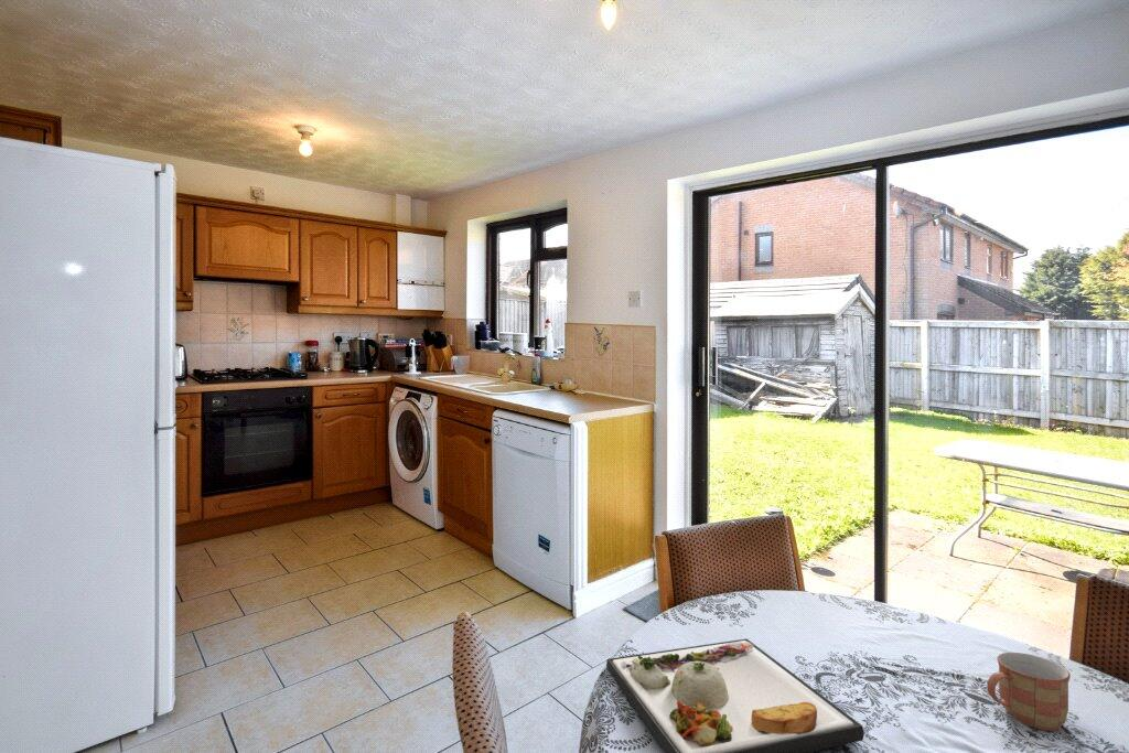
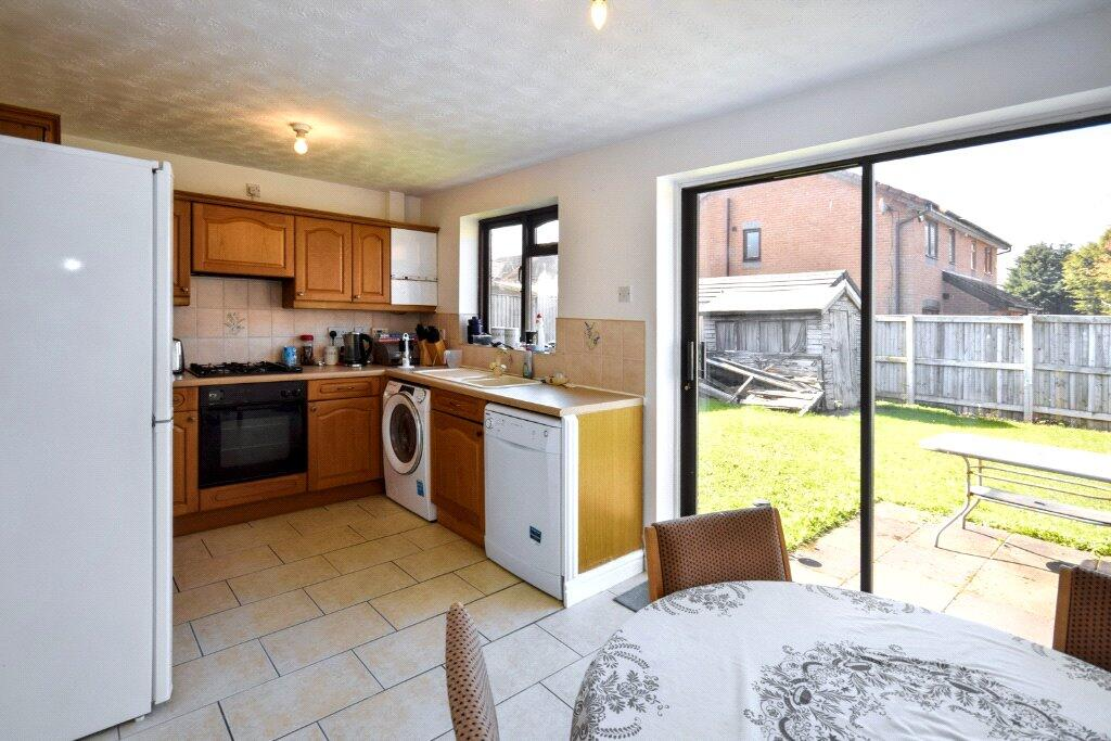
- dinner plate [605,638,865,753]
- mug [986,652,1072,732]
